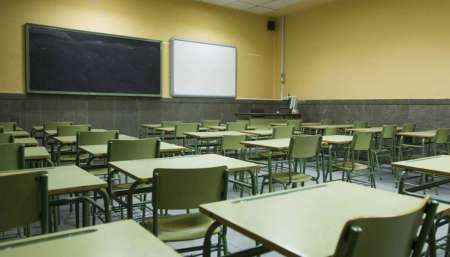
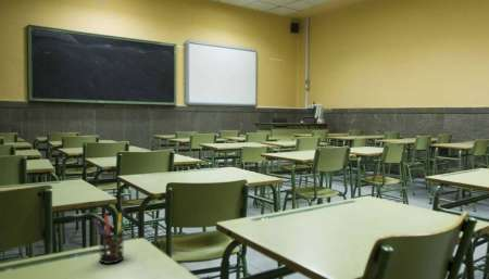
+ pen holder [92,212,129,265]
